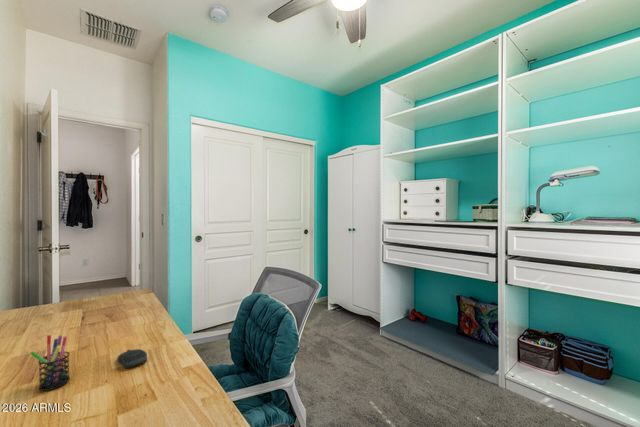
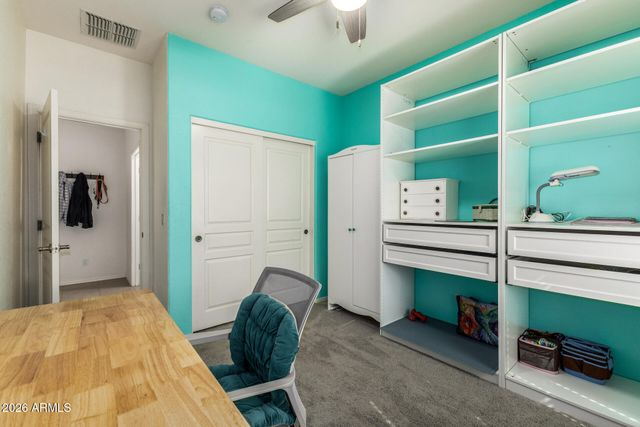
- pen holder [29,334,71,392]
- computer mouse [116,348,148,369]
